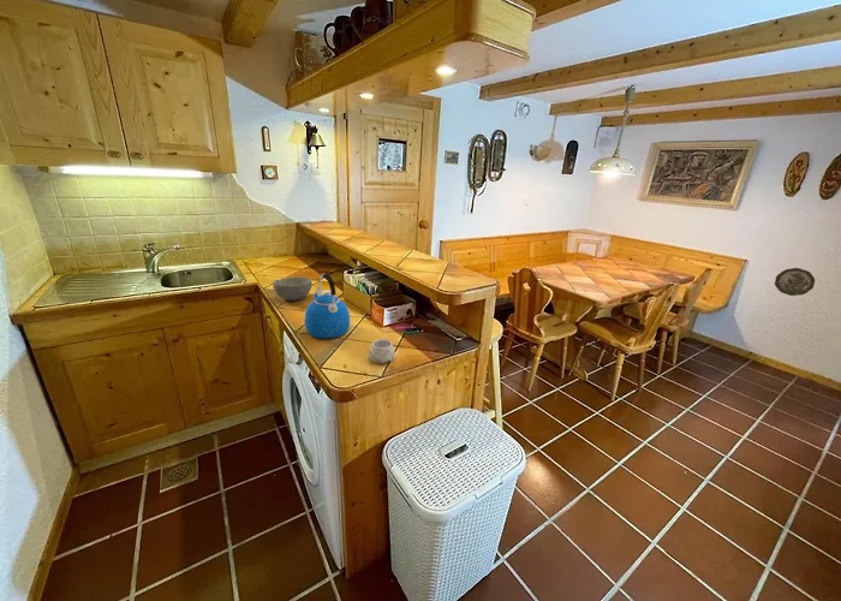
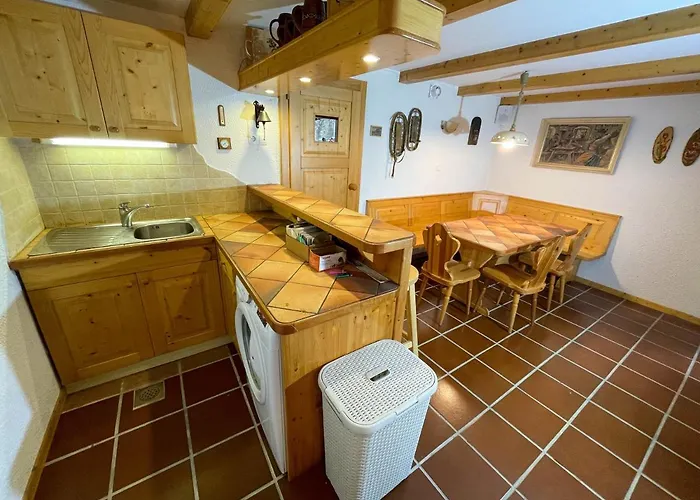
- decorative plate [774,267,816,297]
- mug [368,338,396,364]
- kettle [304,272,351,339]
- bowl [272,276,314,302]
